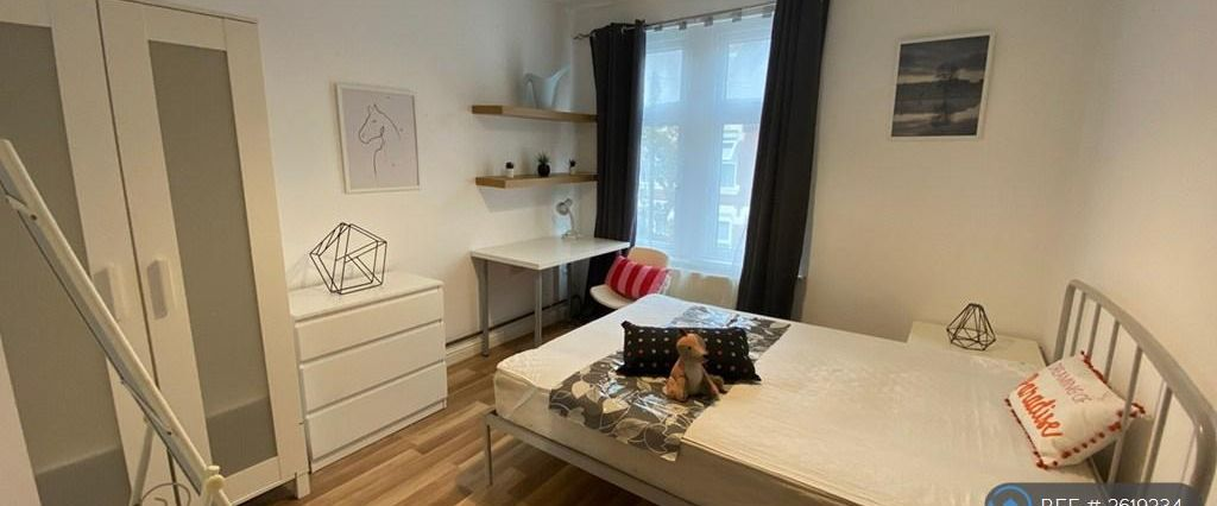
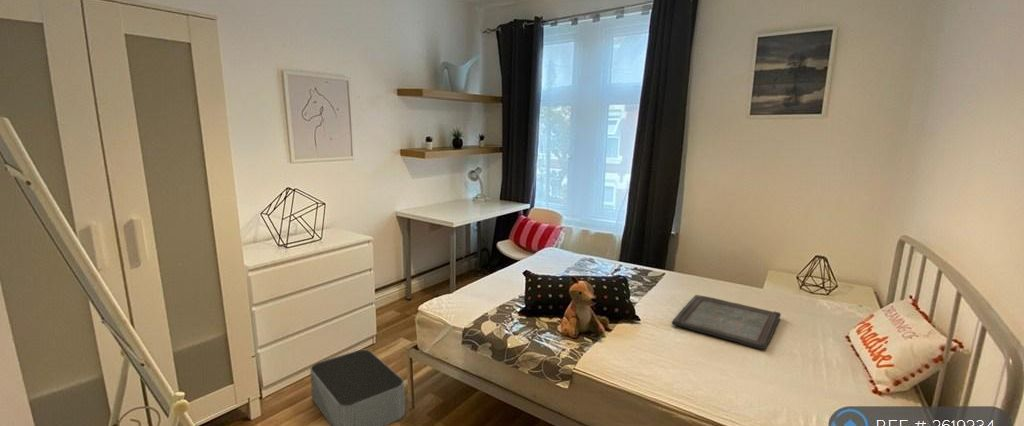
+ serving tray [671,294,782,350]
+ storage bin [309,349,406,426]
